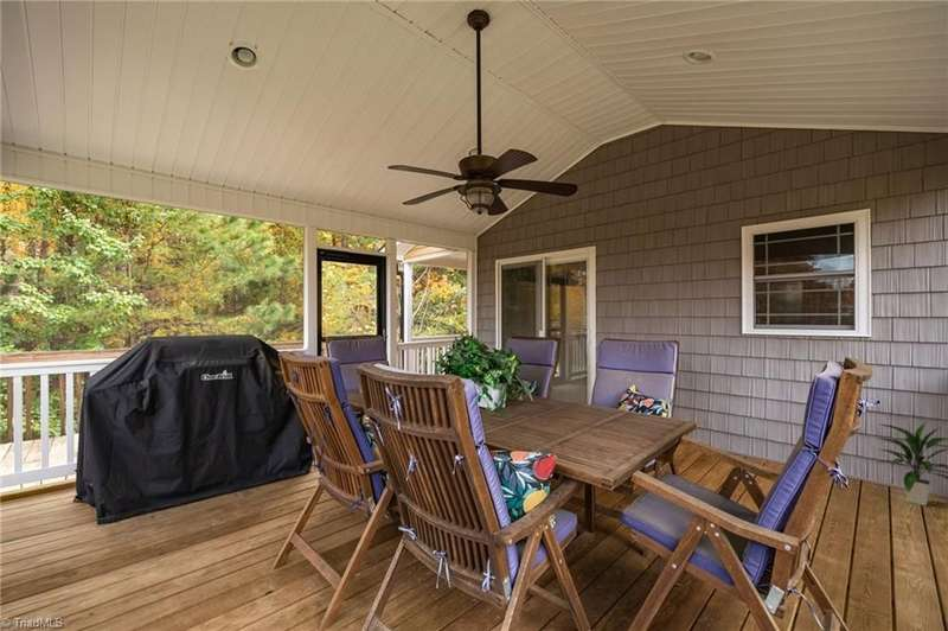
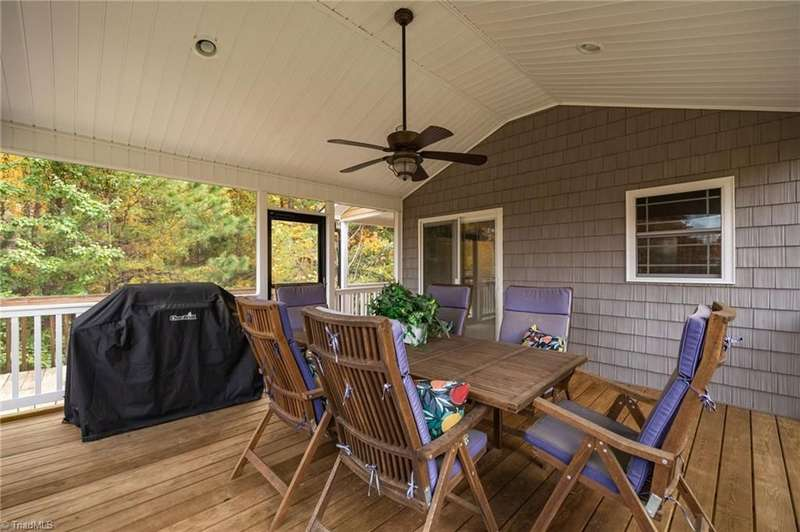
- indoor plant [875,420,948,506]
